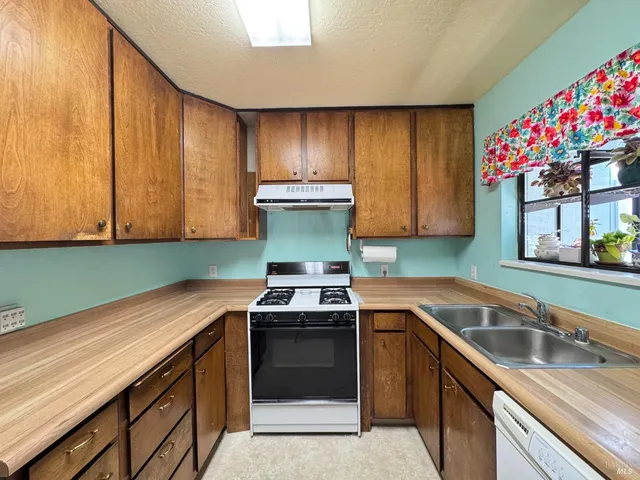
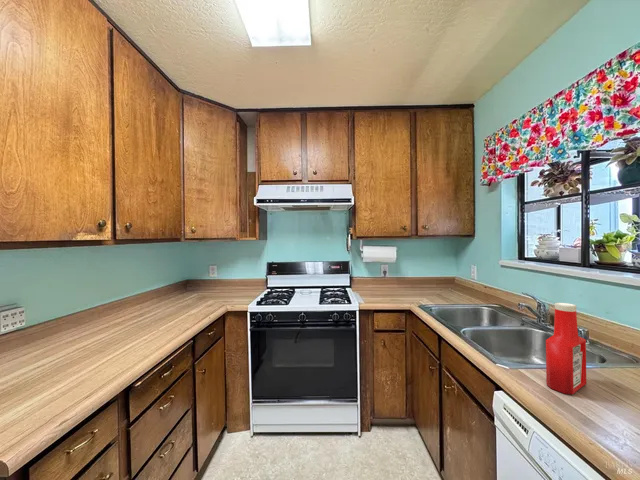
+ soap bottle [545,302,588,395]
